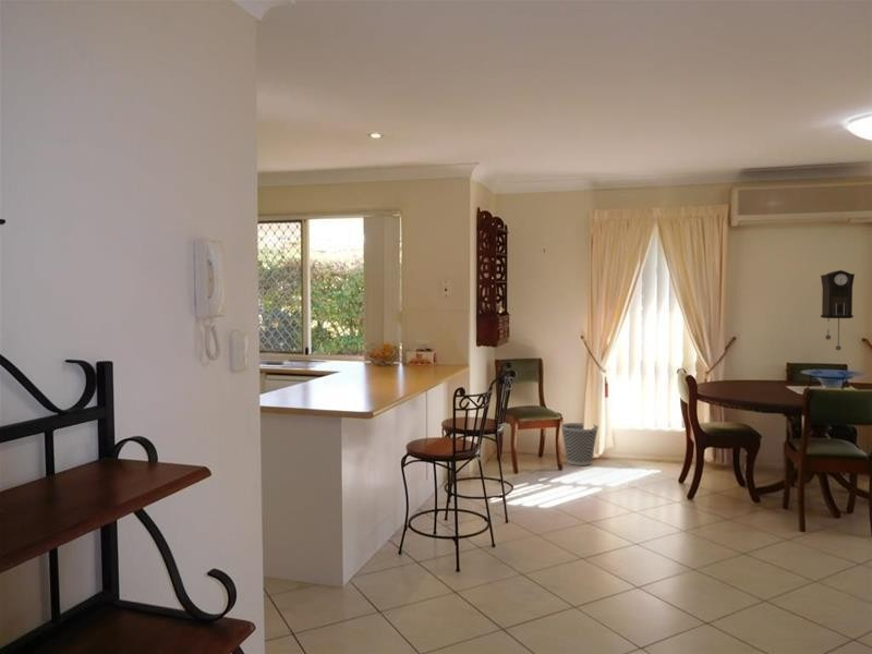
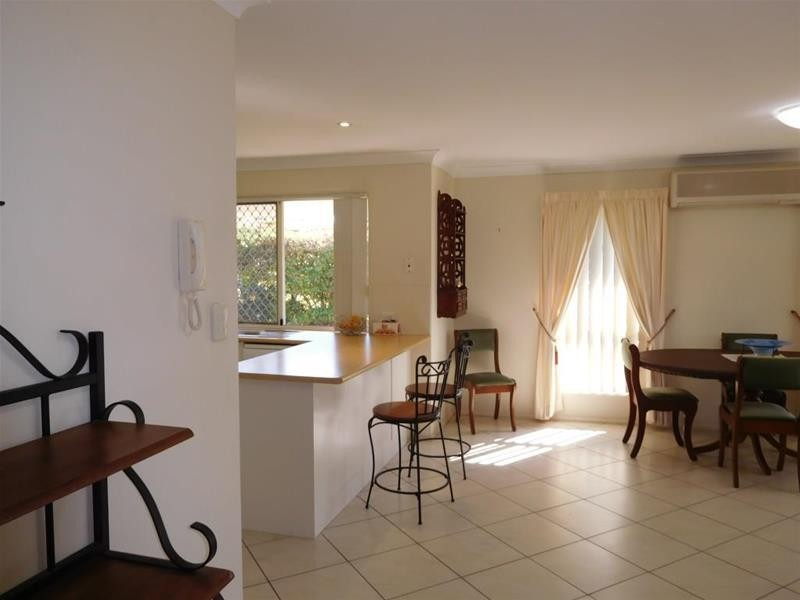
- pendulum clock [820,269,856,351]
- wastebasket [560,422,600,467]
